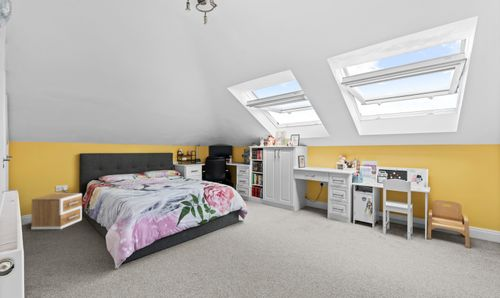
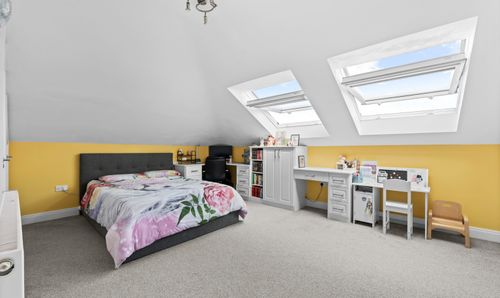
- nightstand [30,192,83,230]
